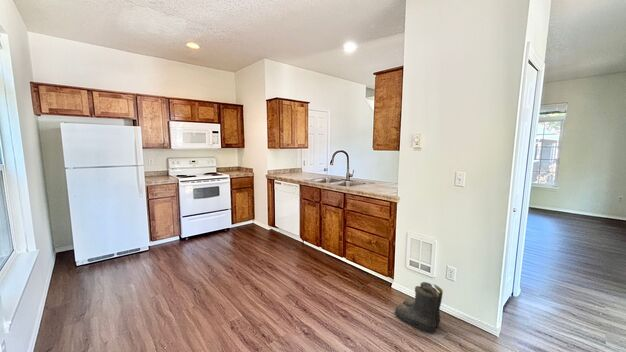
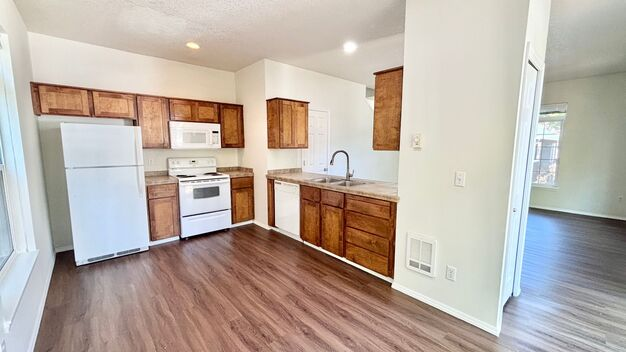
- boots [393,281,444,334]
